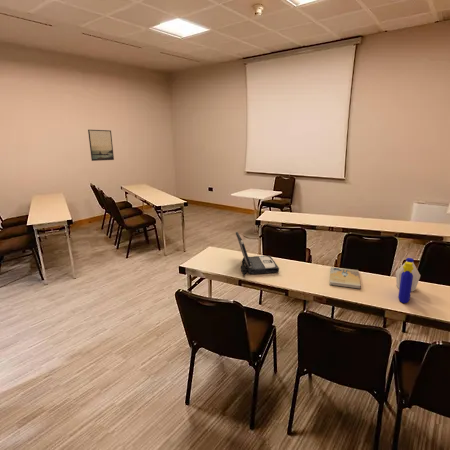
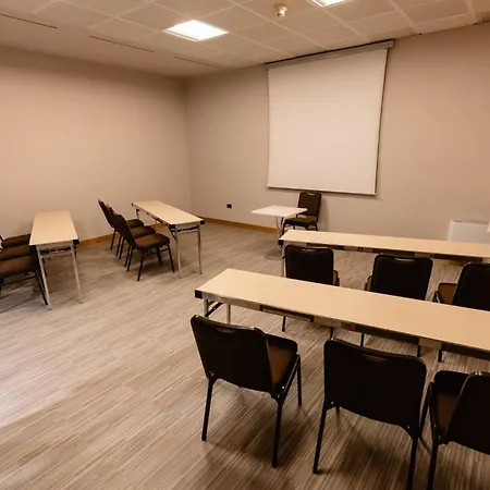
- book [328,266,362,290]
- laptop [235,231,280,277]
- bottle [395,257,421,304]
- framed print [87,129,115,162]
